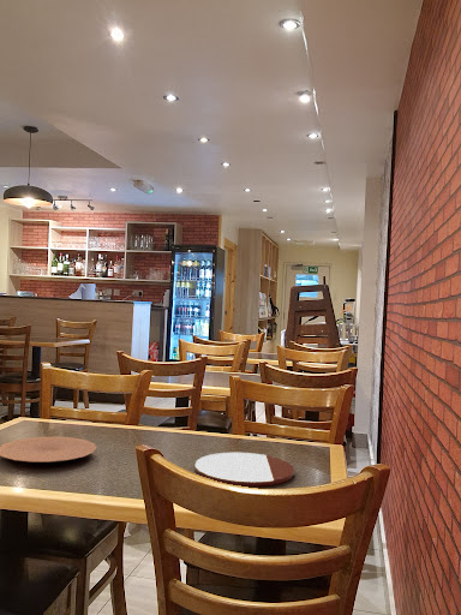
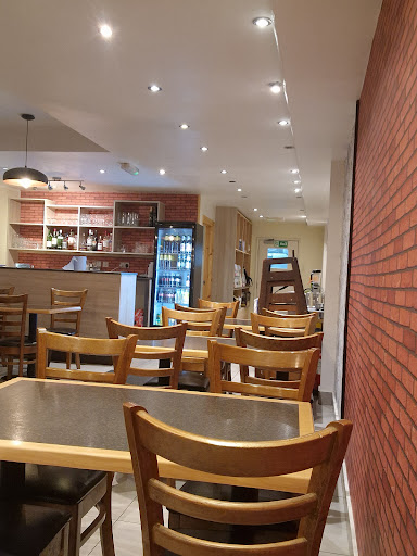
- plate [193,452,295,488]
- plate [0,436,97,462]
